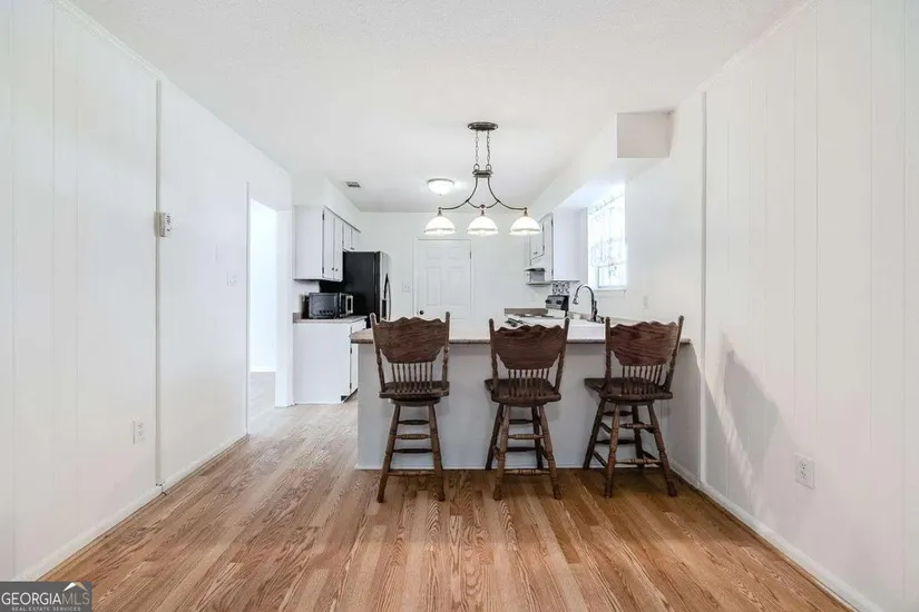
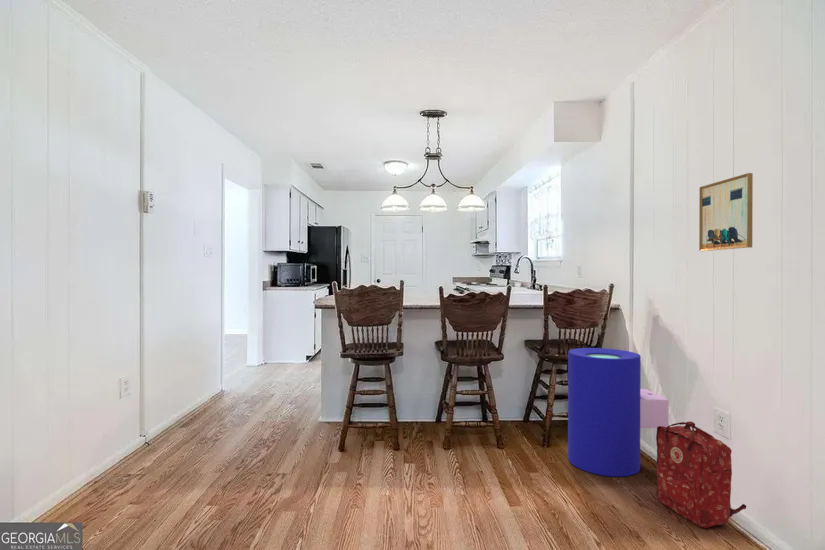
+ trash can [567,347,670,478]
+ wall art [698,172,754,252]
+ backpack [655,420,748,529]
